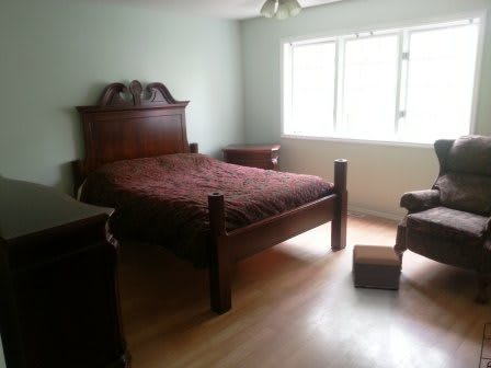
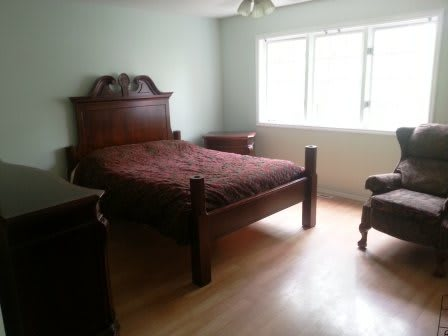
- footstool [351,243,401,290]
